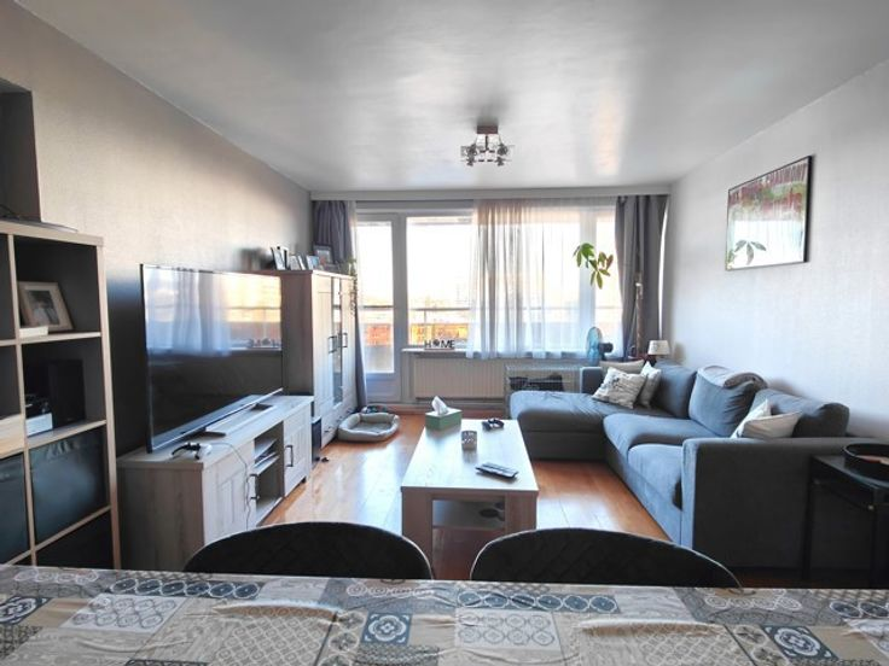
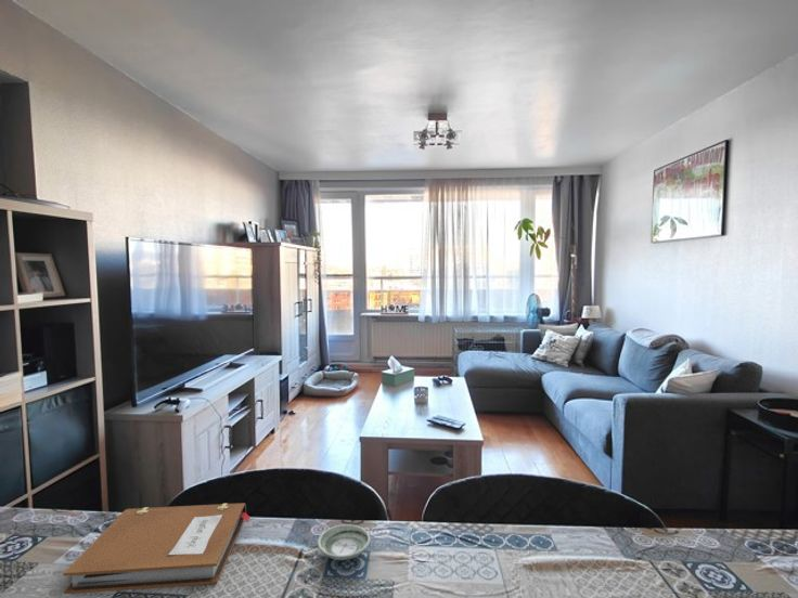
+ notebook [62,502,252,595]
+ saucer [317,523,372,561]
